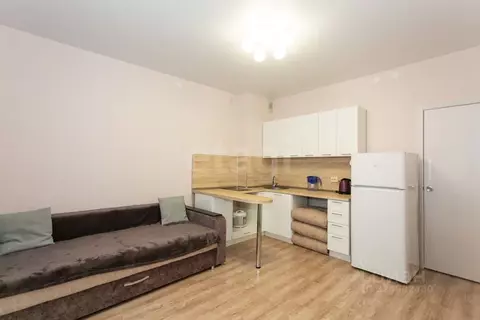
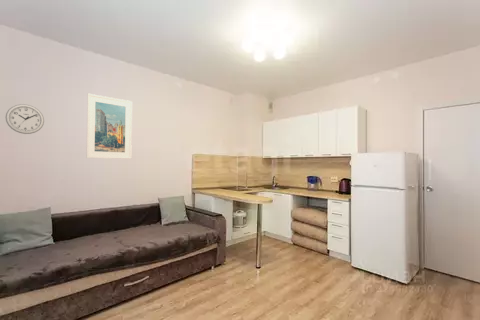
+ wall clock [4,103,45,135]
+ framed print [85,93,133,160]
